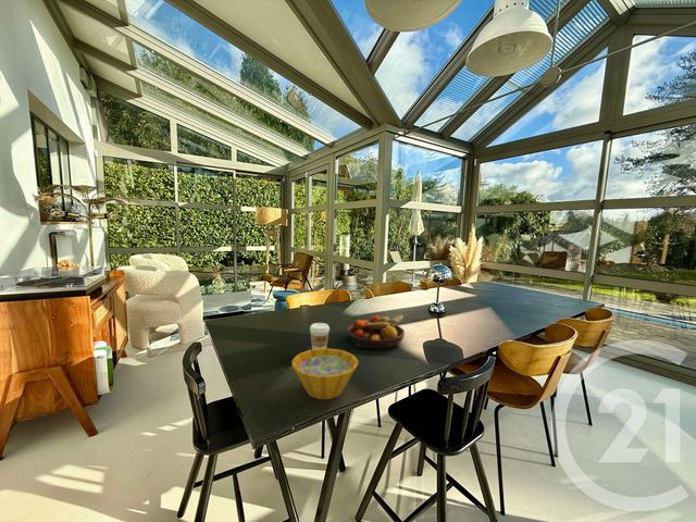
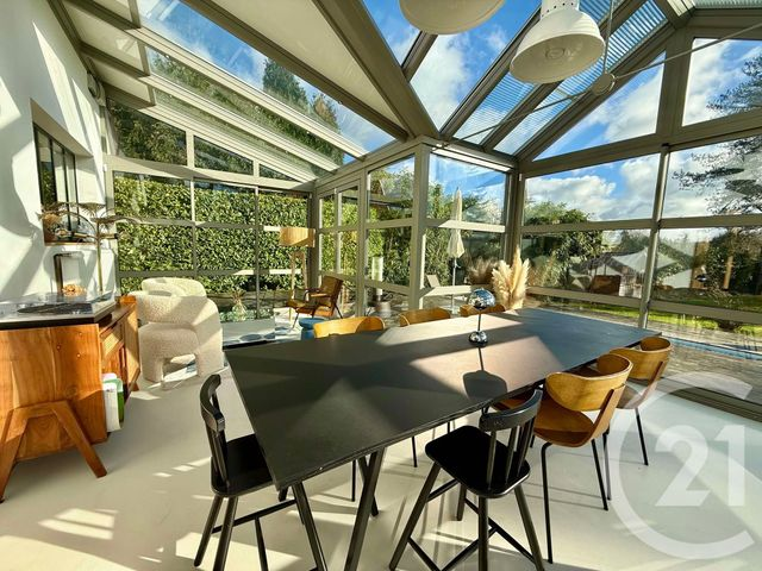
- coffee cup [309,322,331,350]
- fruit bowl [346,314,406,350]
- bowl [290,347,359,400]
